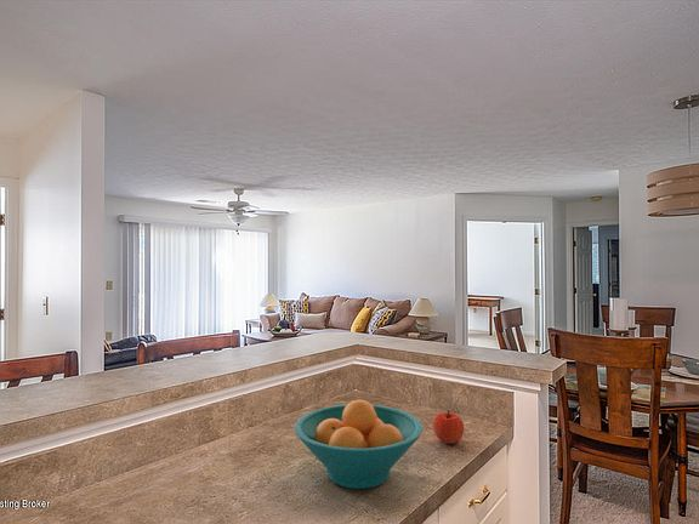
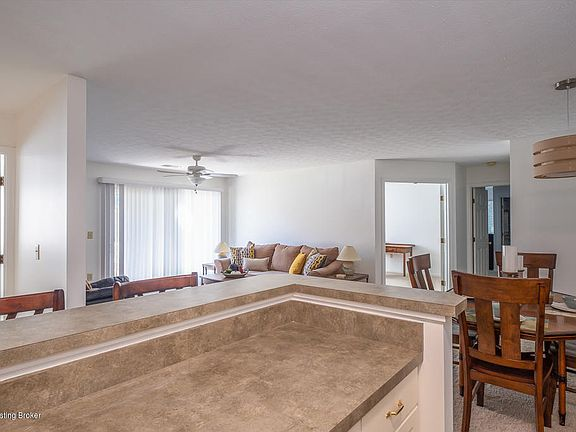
- fruit bowl [294,399,424,490]
- apple [432,409,465,445]
